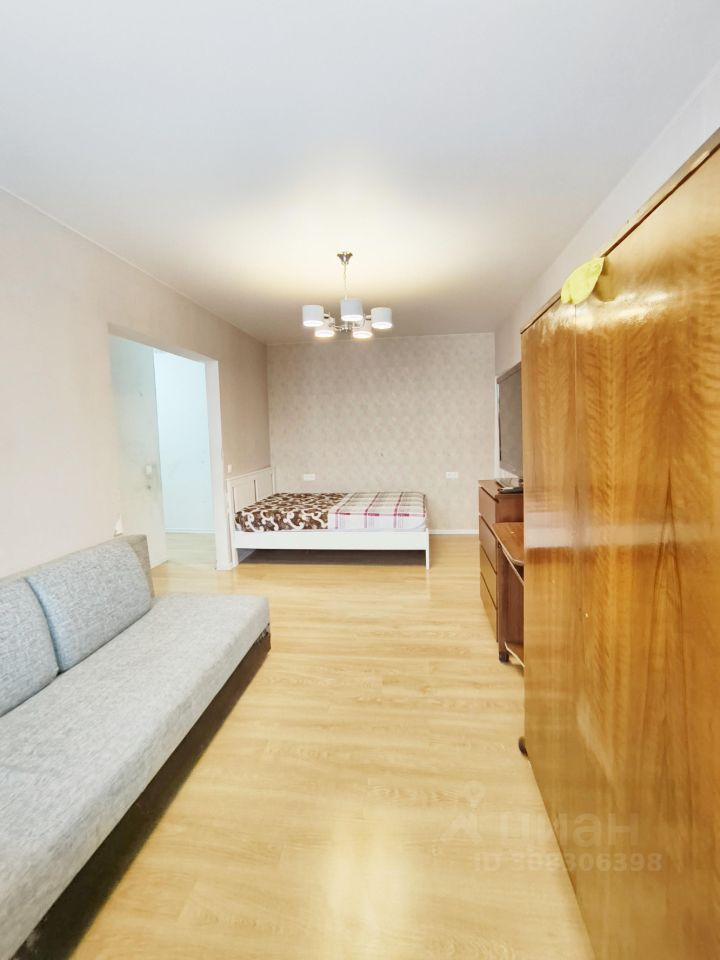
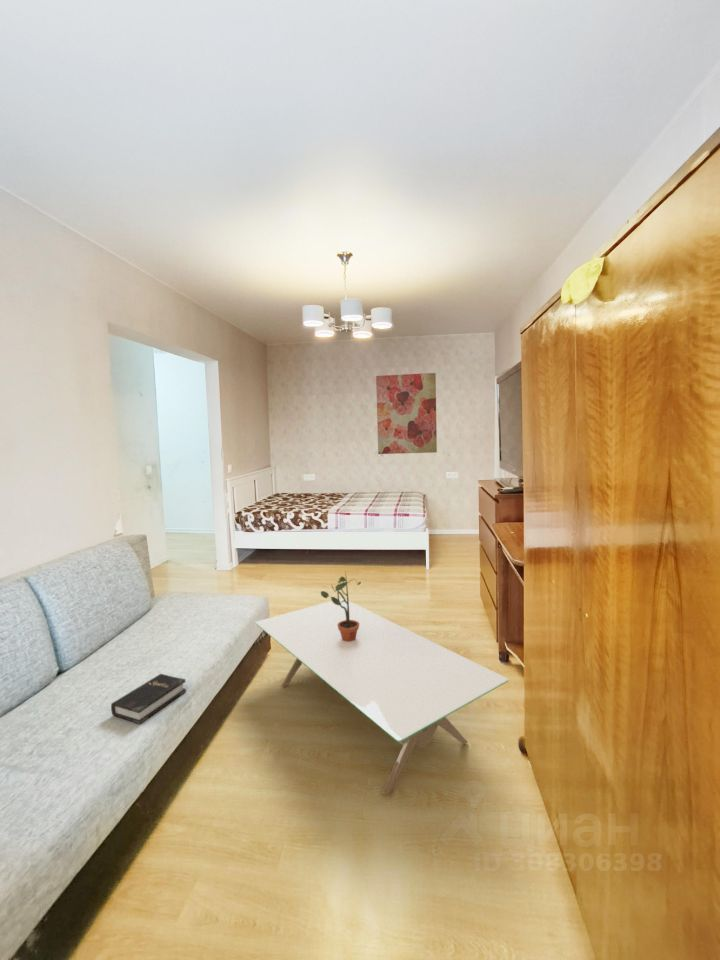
+ wall art [375,372,438,455]
+ potted plant [320,570,362,642]
+ coffee table [254,597,509,796]
+ hardback book [110,673,187,725]
